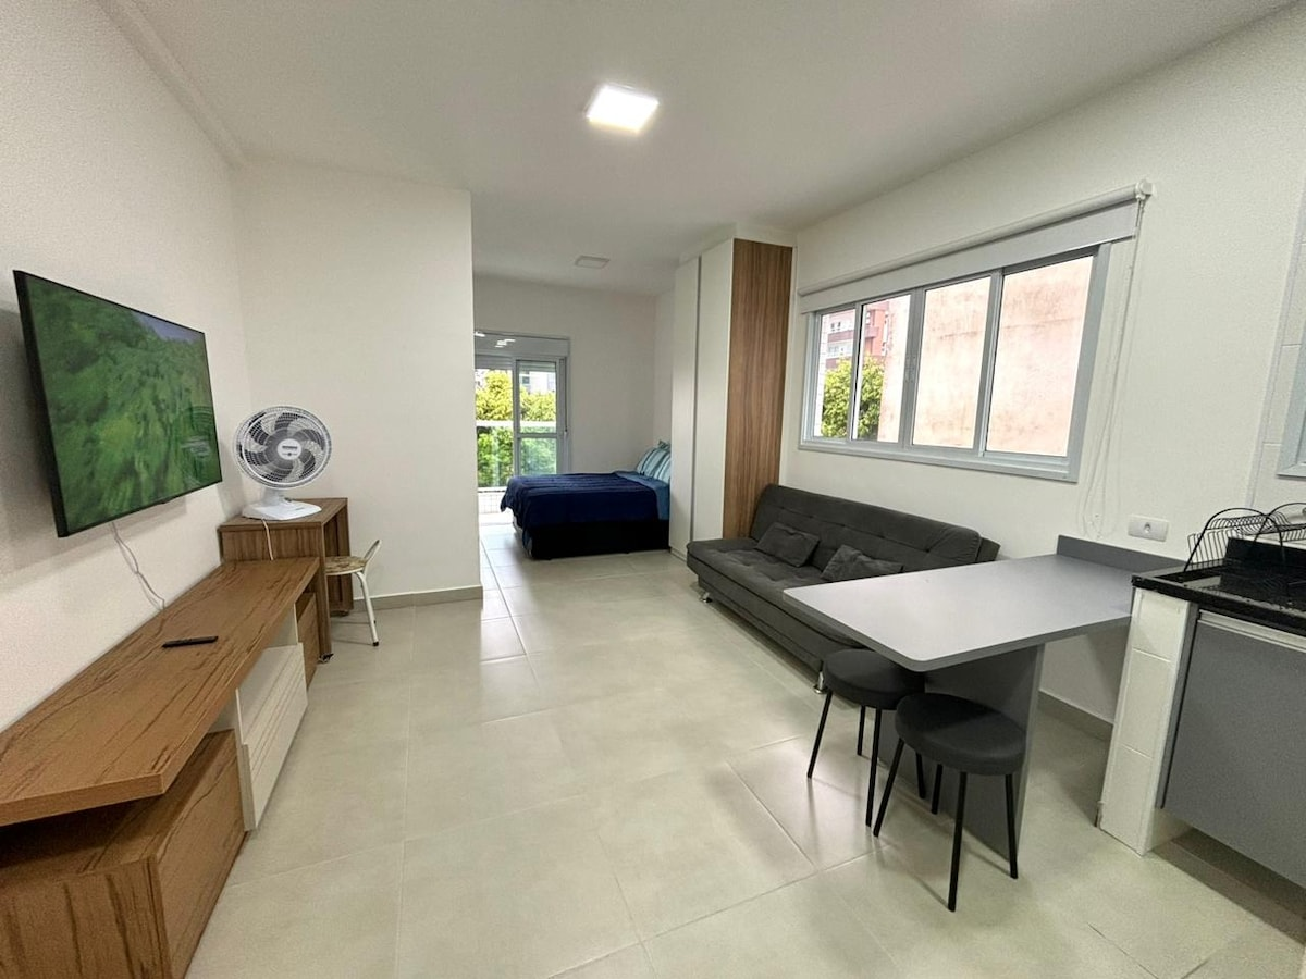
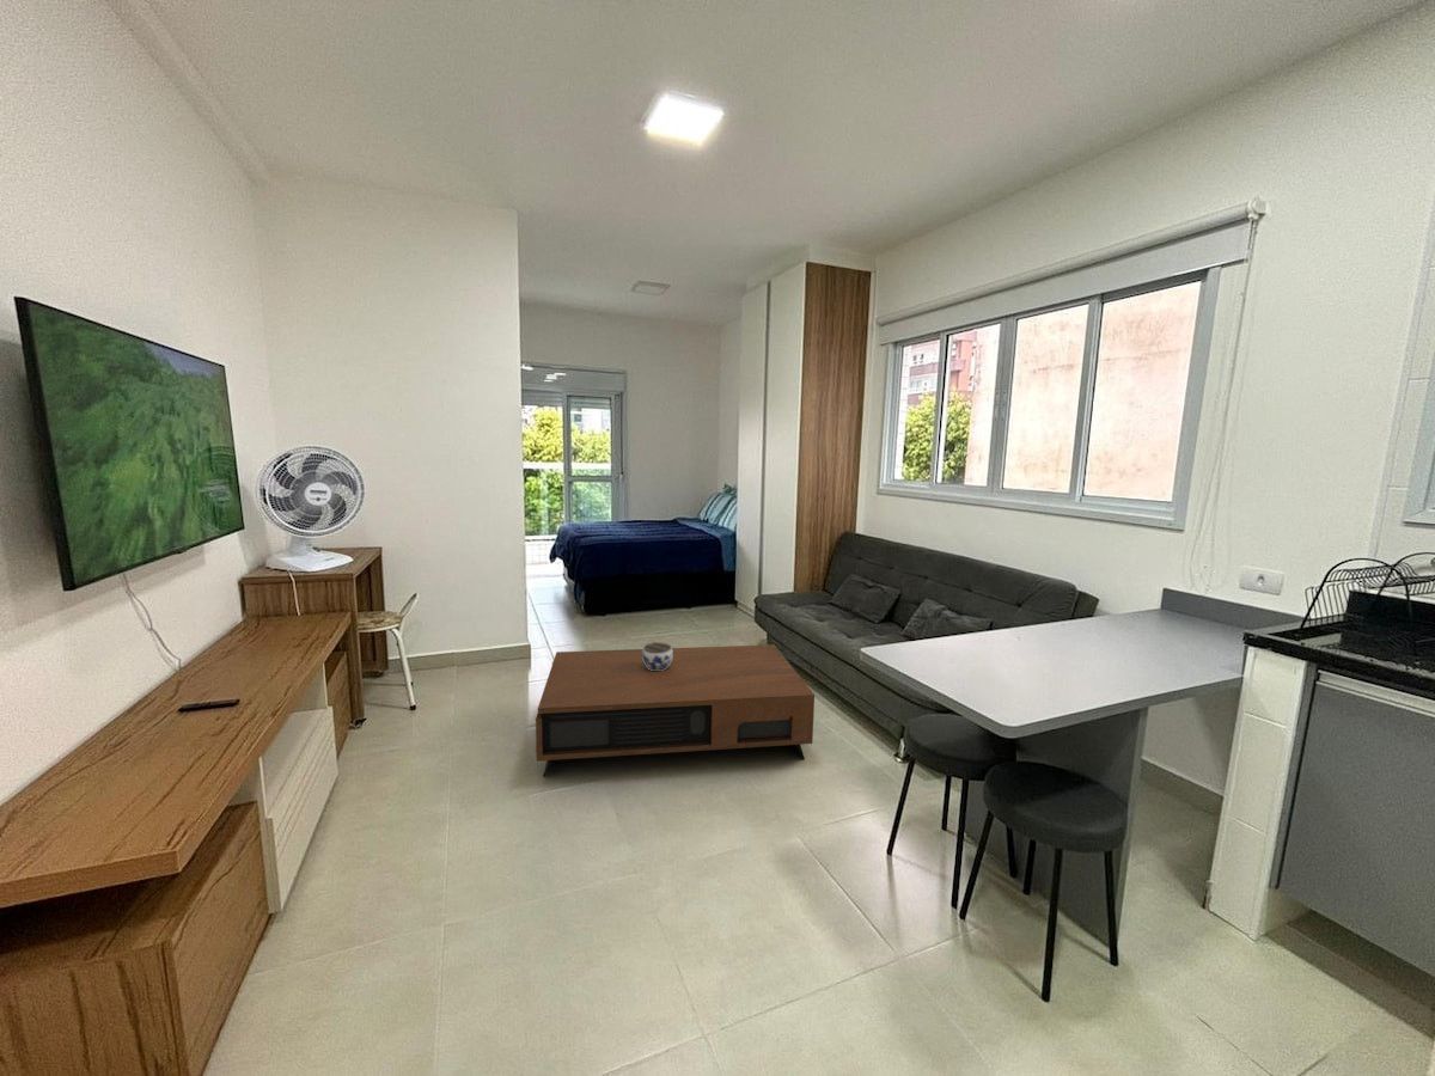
+ coffee table [535,643,816,778]
+ jar [642,641,672,671]
